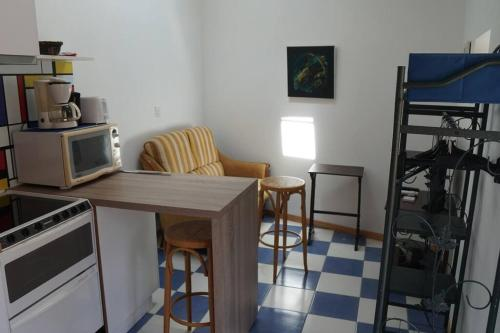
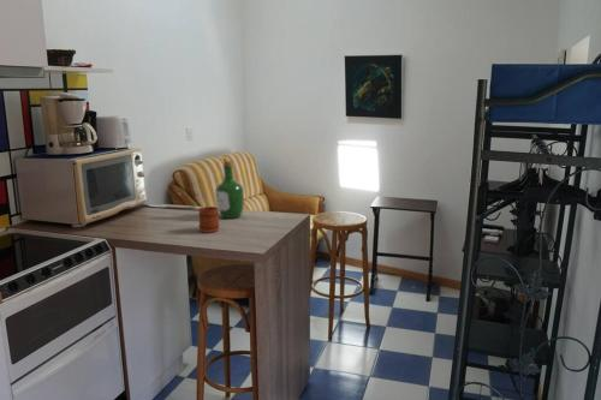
+ mug [197,205,220,234]
+ wine bottle [214,160,245,220]
